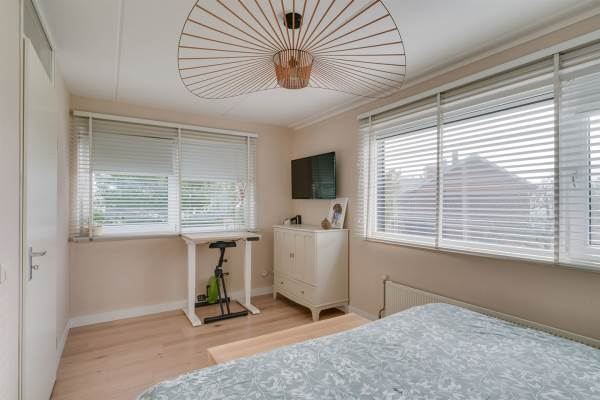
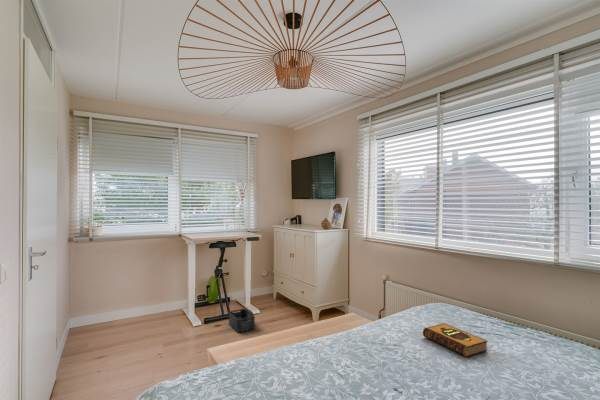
+ storage bin [228,308,256,333]
+ hardback book [422,322,489,358]
